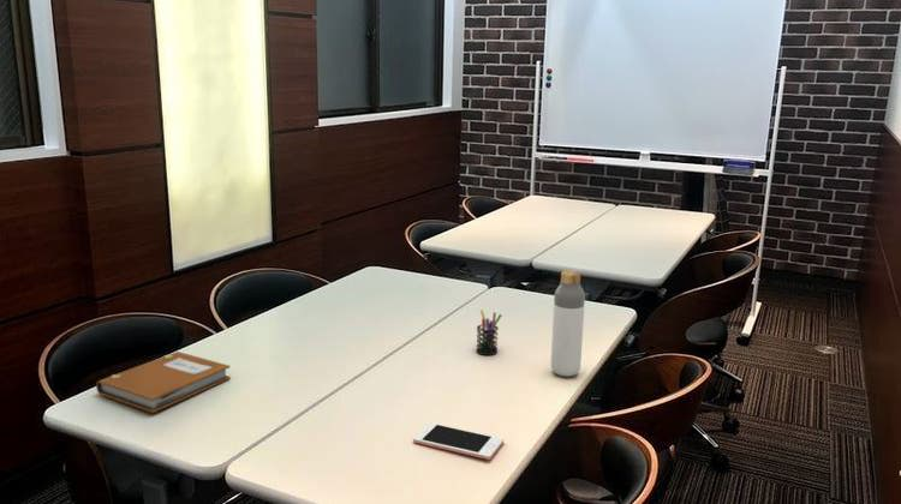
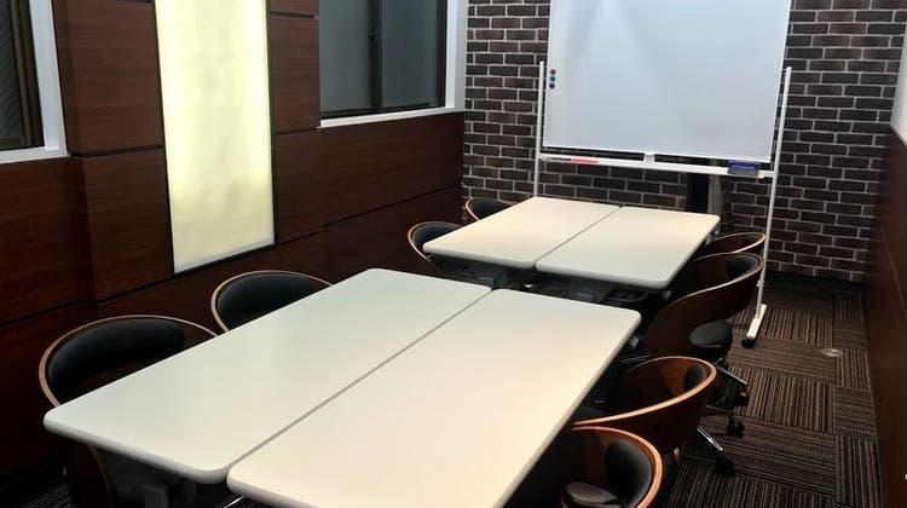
- notebook [95,350,232,414]
- cell phone [412,421,505,461]
- bottle [550,269,586,378]
- pen holder [475,308,503,356]
